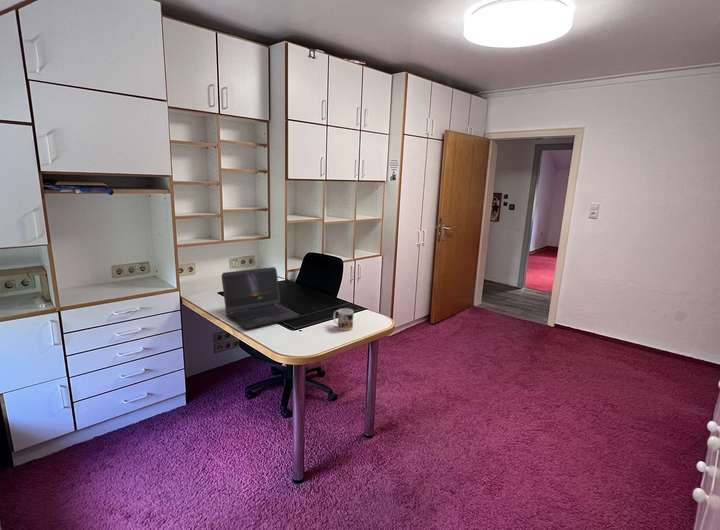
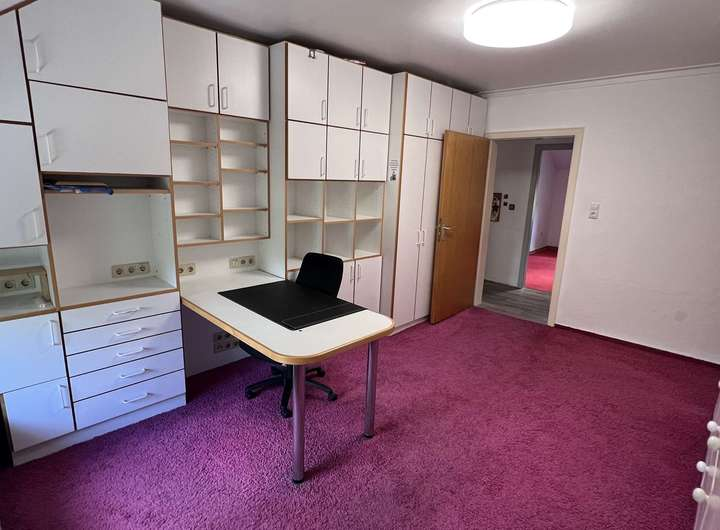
- mug [332,308,354,332]
- laptop computer [220,266,300,331]
